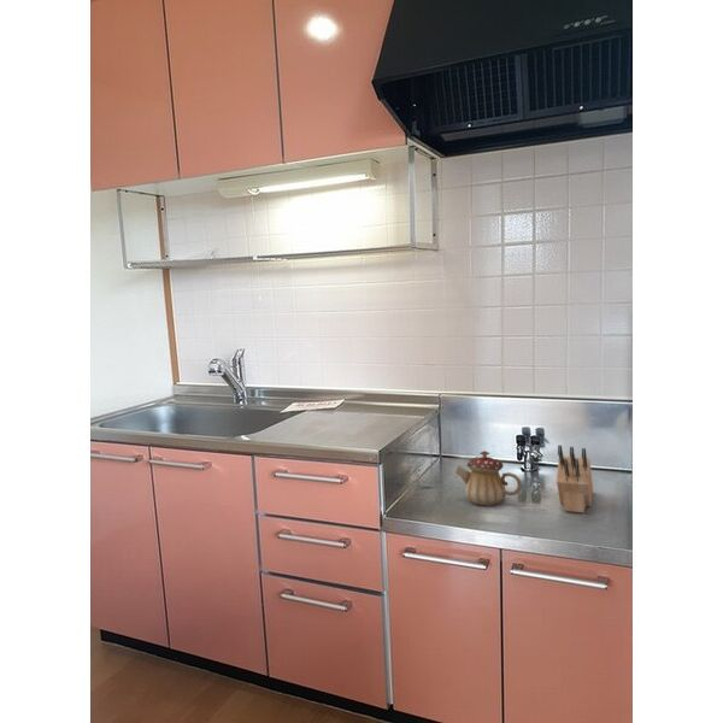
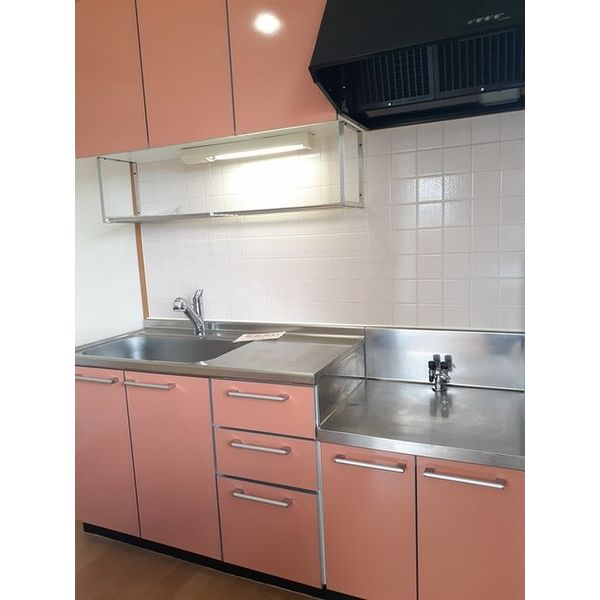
- teapot [454,449,523,506]
- knife block [556,443,594,513]
